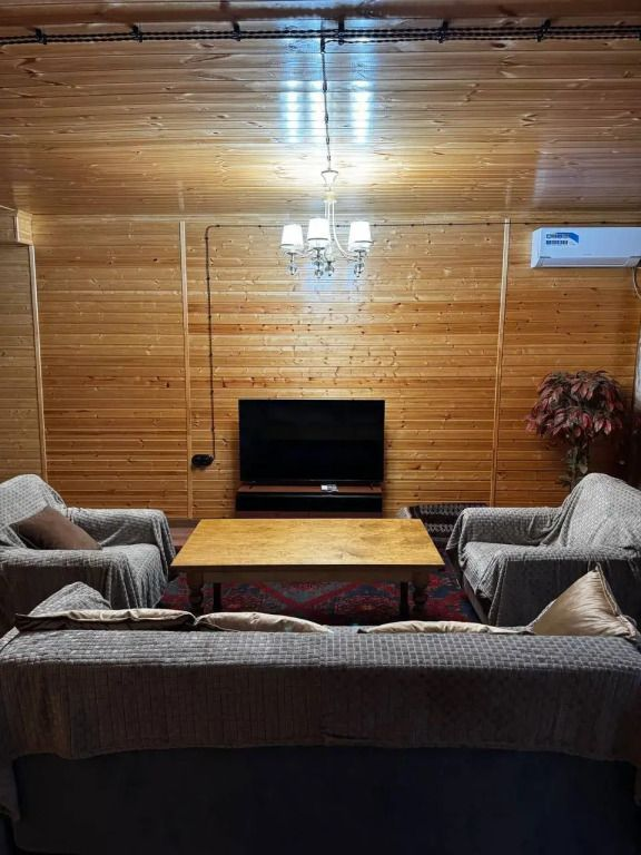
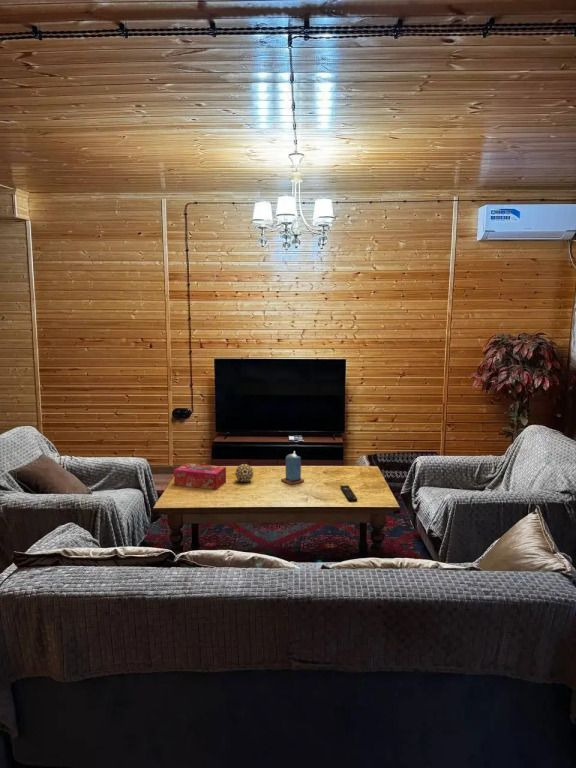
+ decorative ball [234,463,255,483]
+ remote control [339,484,358,502]
+ tissue box [173,462,227,490]
+ candle [280,450,305,486]
